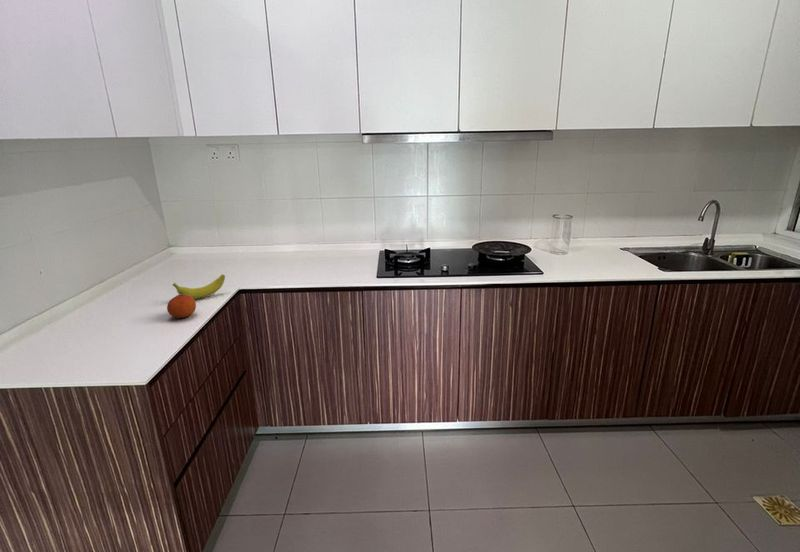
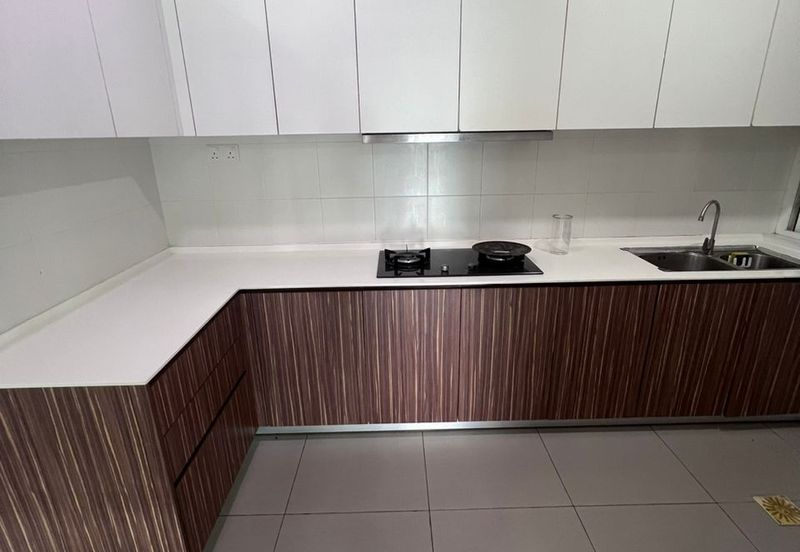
- banana [172,274,226,300]
- fruit [166,294,197,319]
